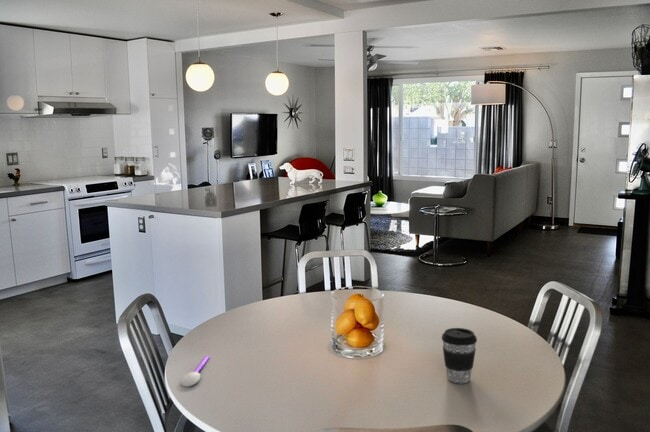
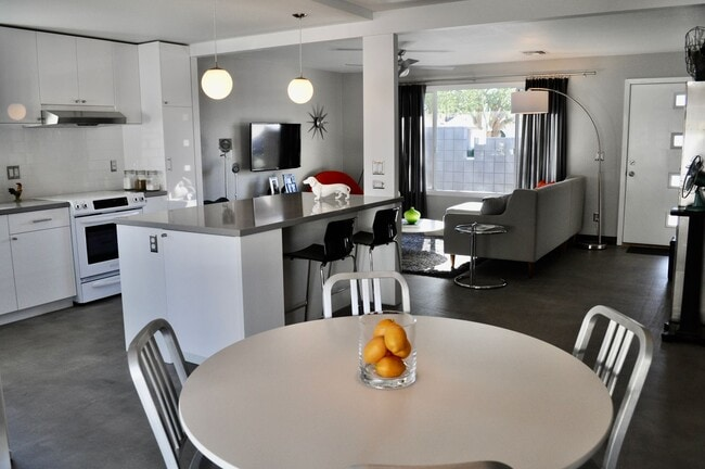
- coffee cup [441,327,478,384]
- spoon [179,355,211,387]
